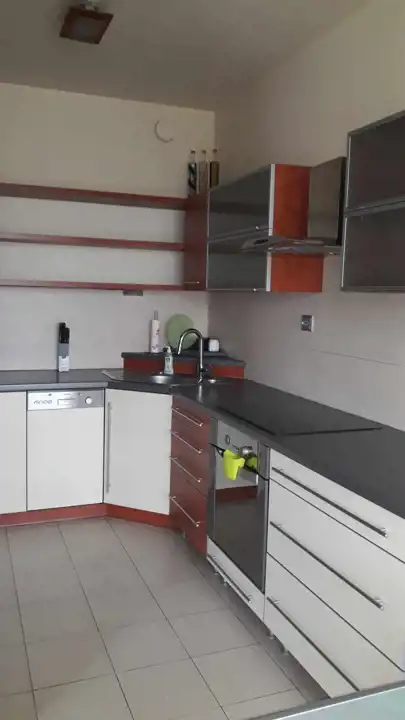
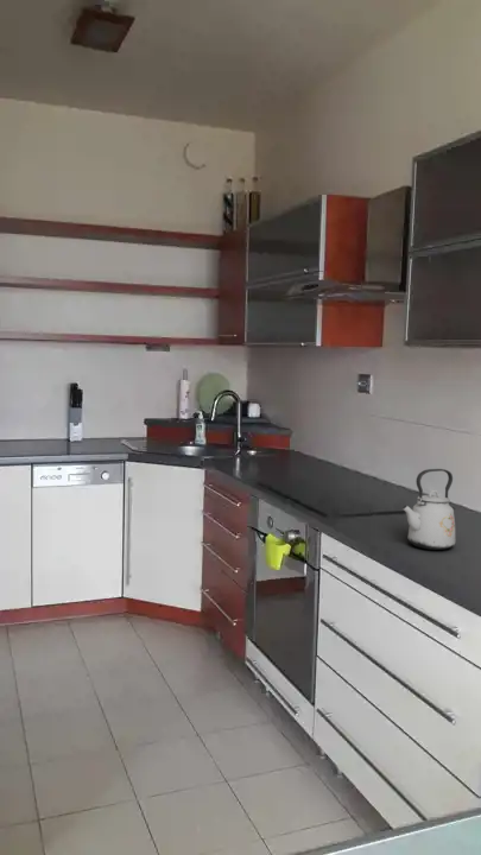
+ kettle [400,468,457,551]
